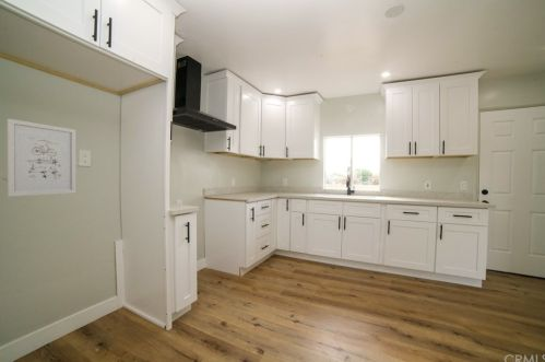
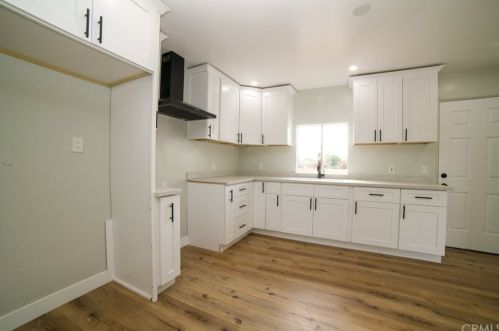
- wall art [7,118,76,198]
